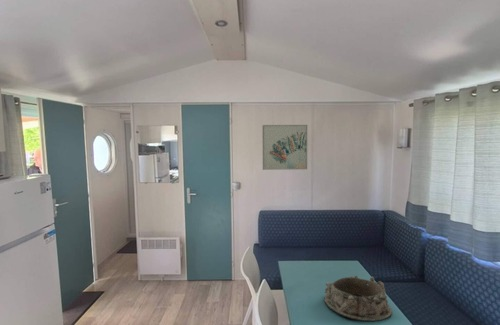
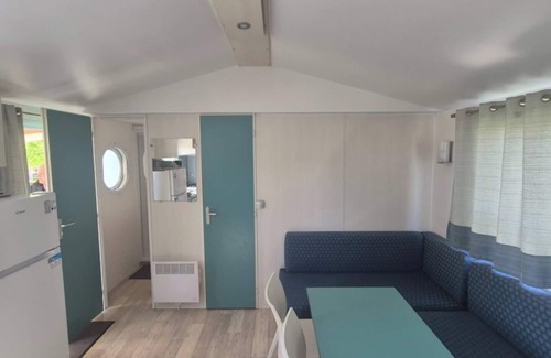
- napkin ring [323,274,393,323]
- wall art [261,124,308,171]
